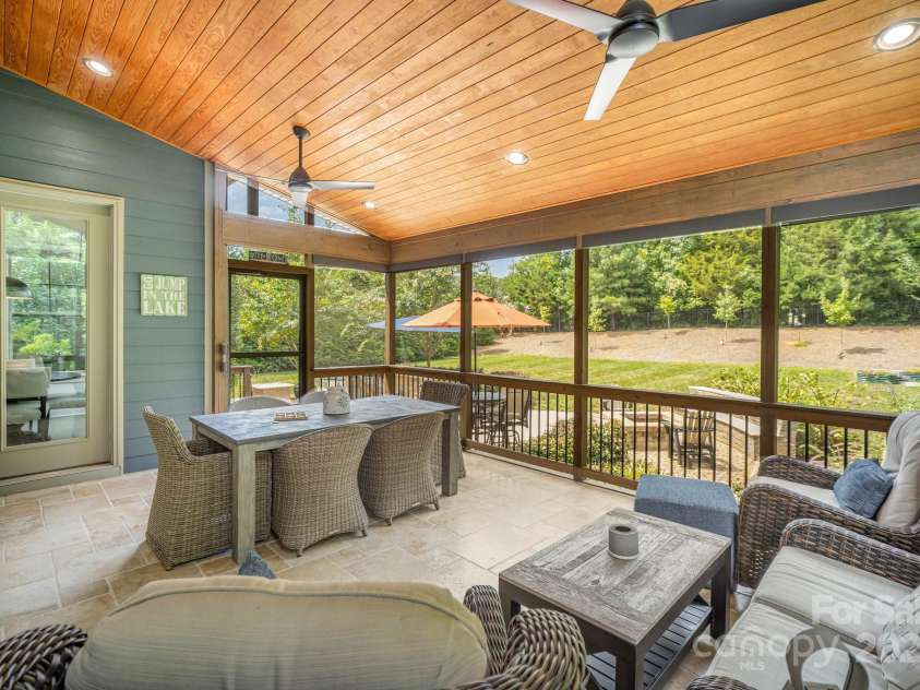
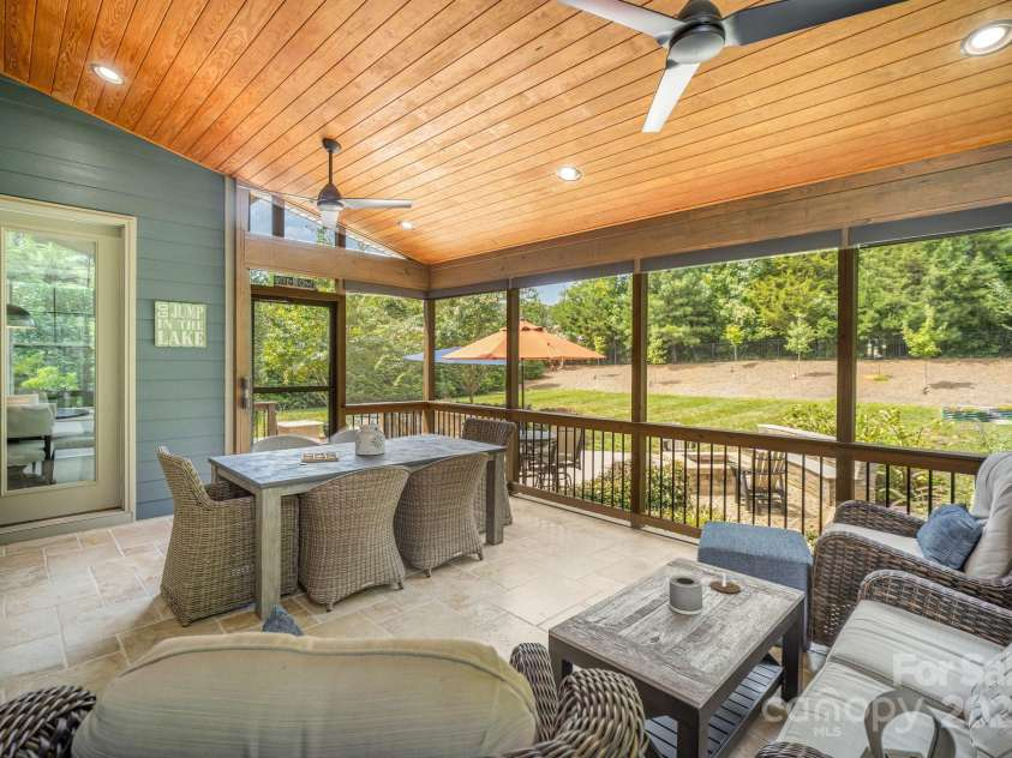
+ candle [708,572,749,594]
